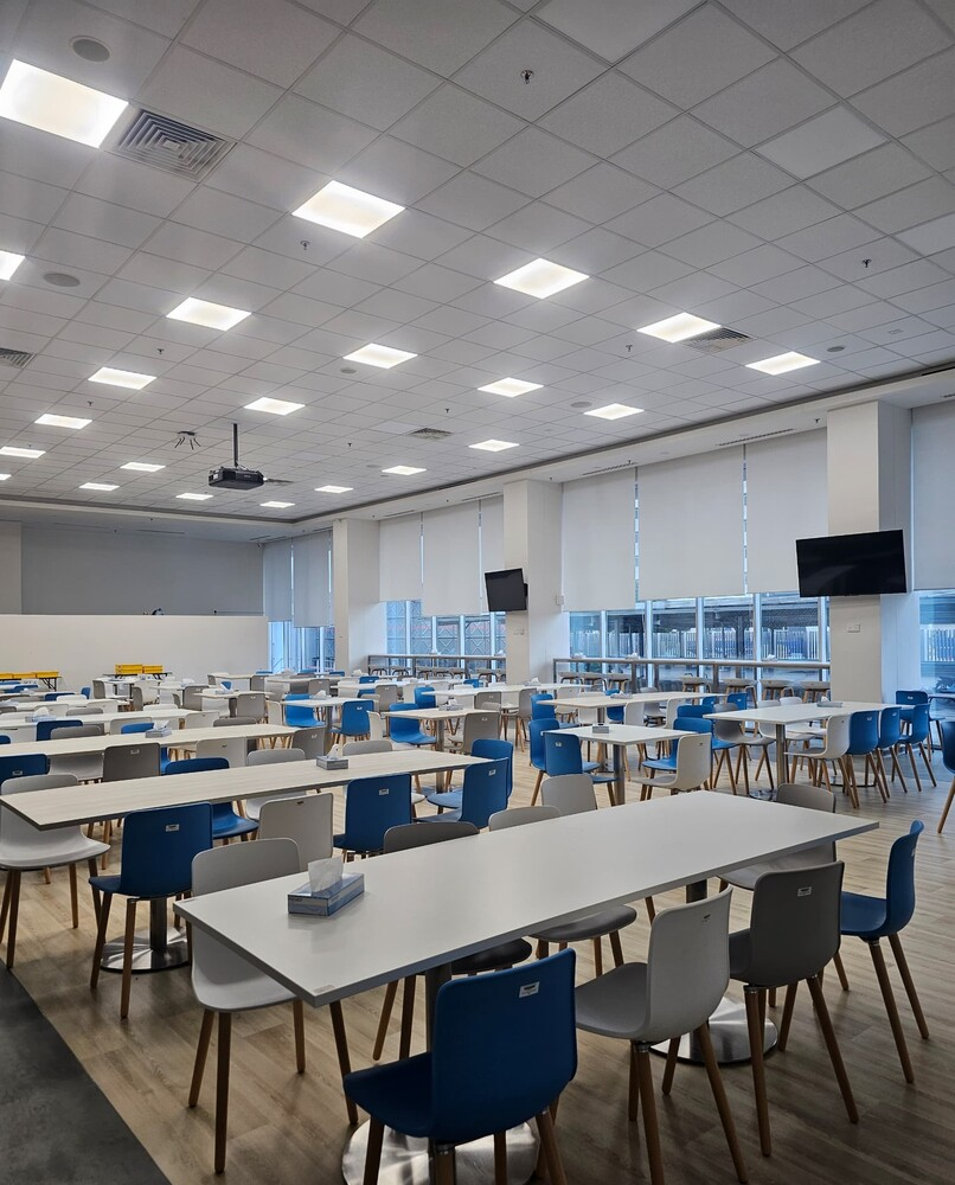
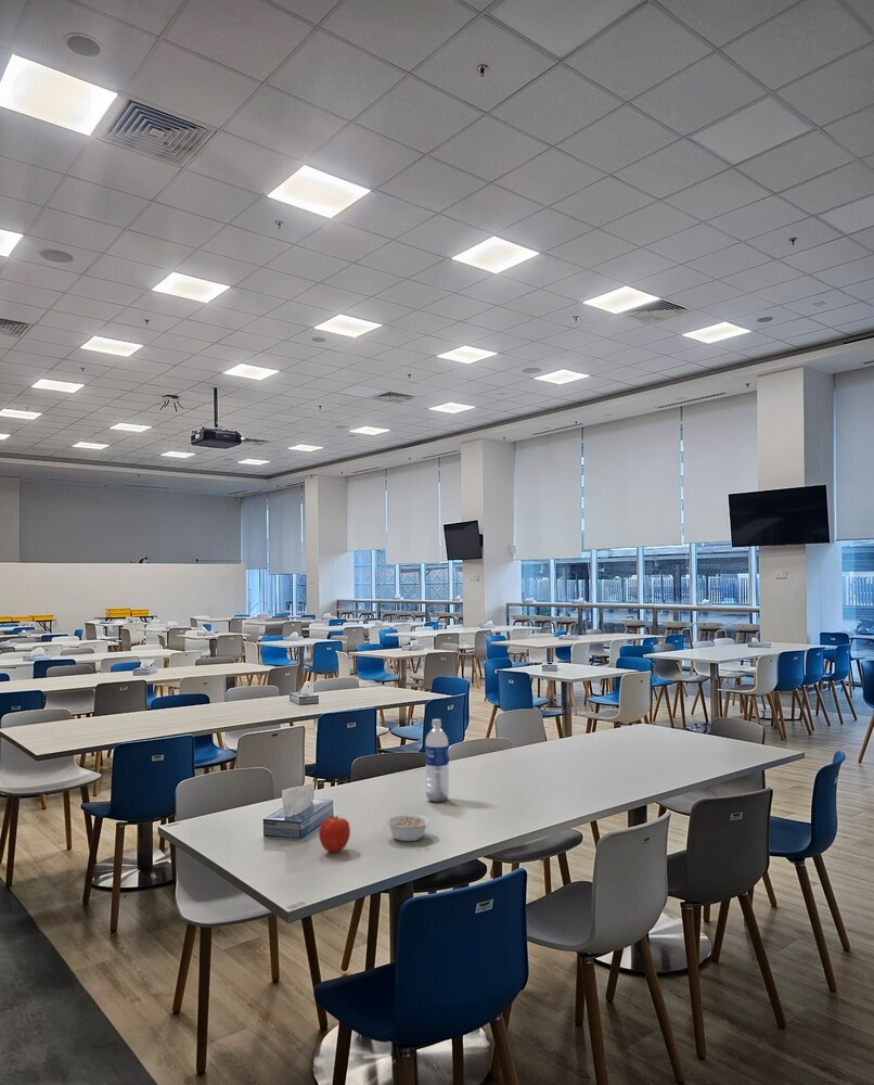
+ legume [385,813,430,842]
+ apple [318,815,351,854]
+ water bottle [424,718,450,803]
